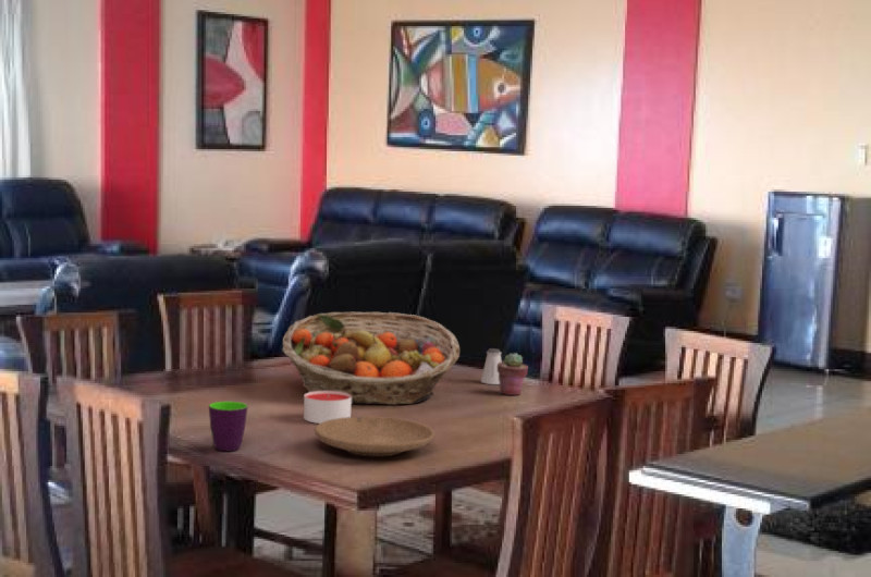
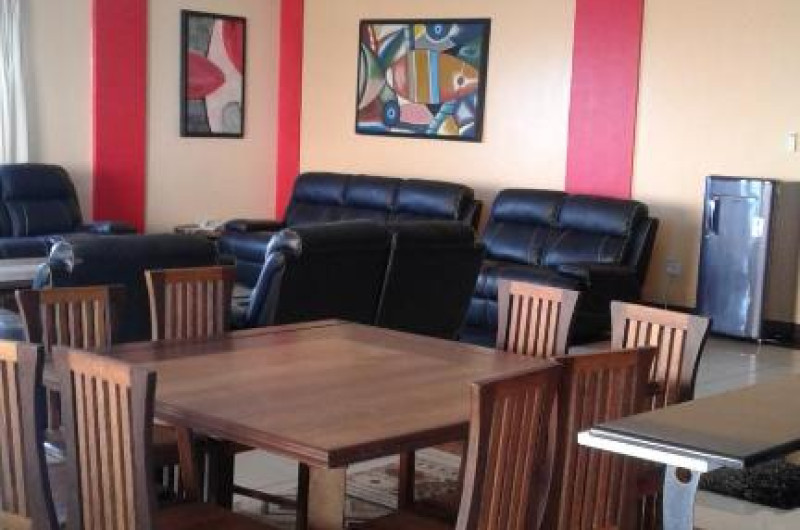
- mug [208,401,248,452]
- saltshaker [480,347,503,385]
- potted succulent [498,352,529,396]
- plate [314,416,436,457]
- candle [303,391,353,425]
- fruit basket [281,311,461,406]
